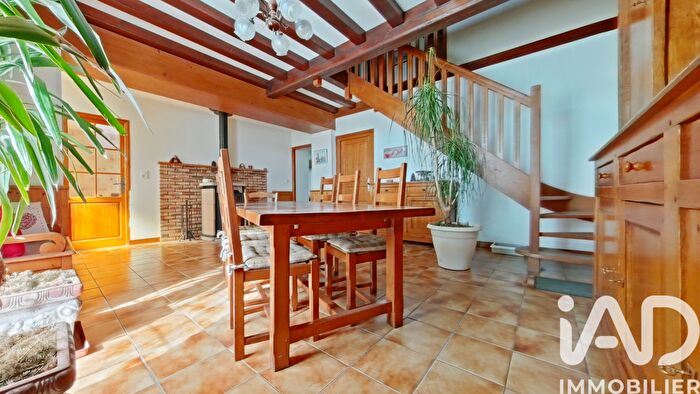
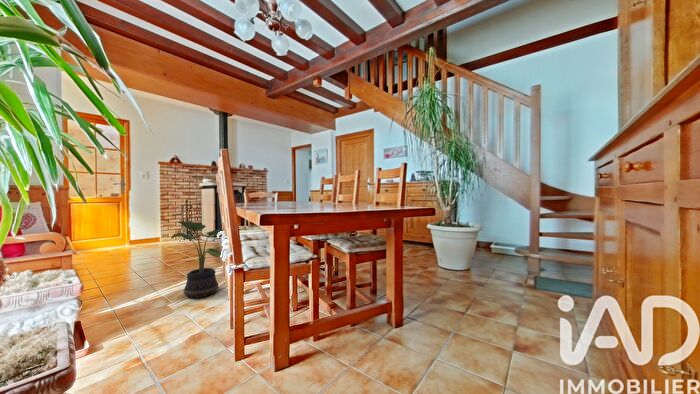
+ potted plant [170,220,224,299]
